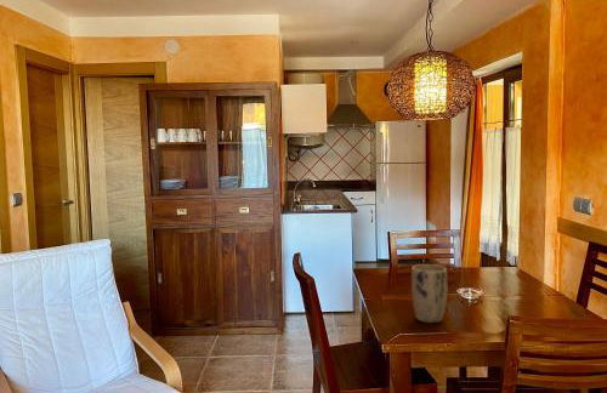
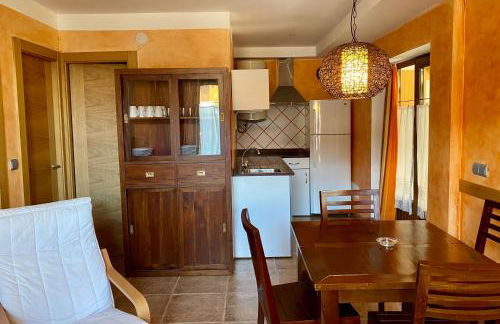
- plant pot [410,263,449,324]
